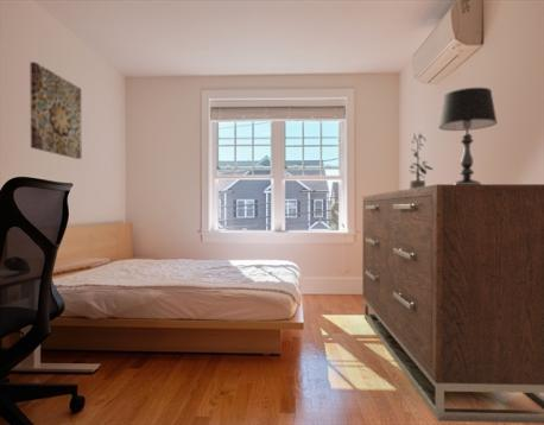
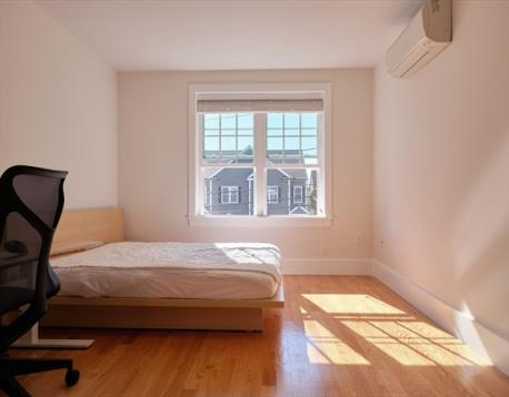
- table lamp [438,87,498,184]
- wall art [29,61,82,160]
- potted plant [409,132,434,189]
- dresser [361,183,544,425]
